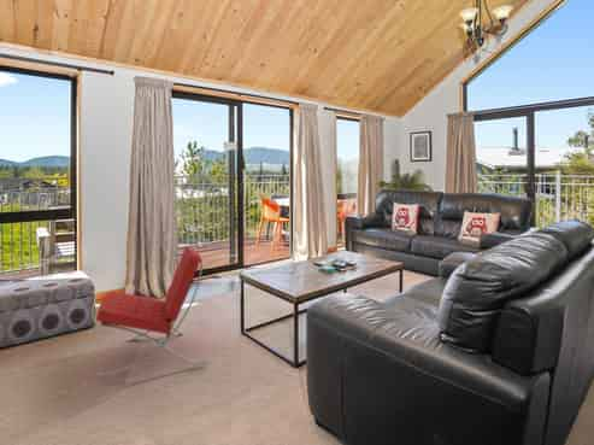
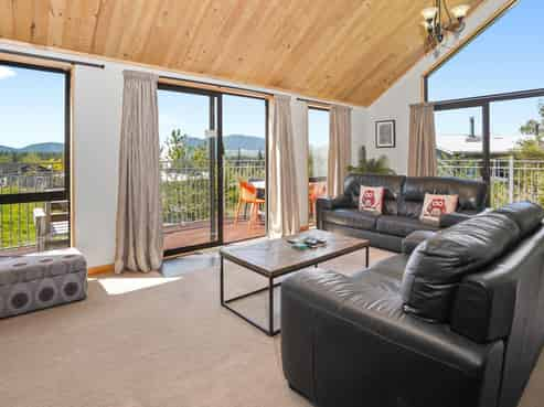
- lounge chair [95,246,210,377]
